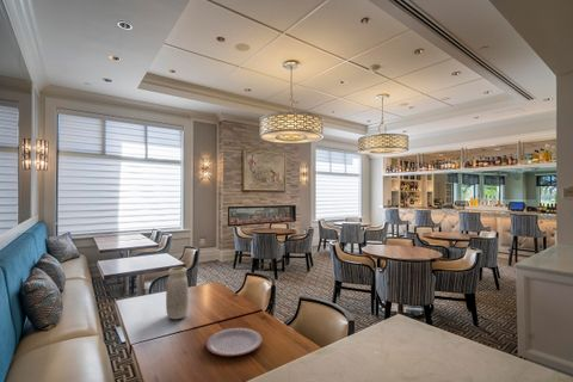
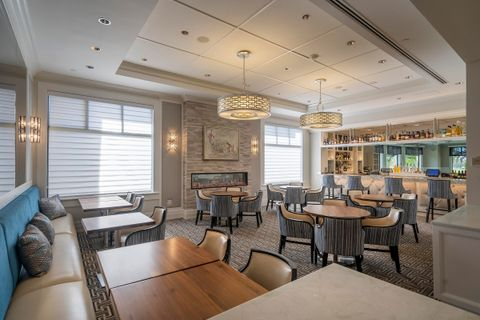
- vase [165,266,190,320]
- plate [205,327,264,357]
